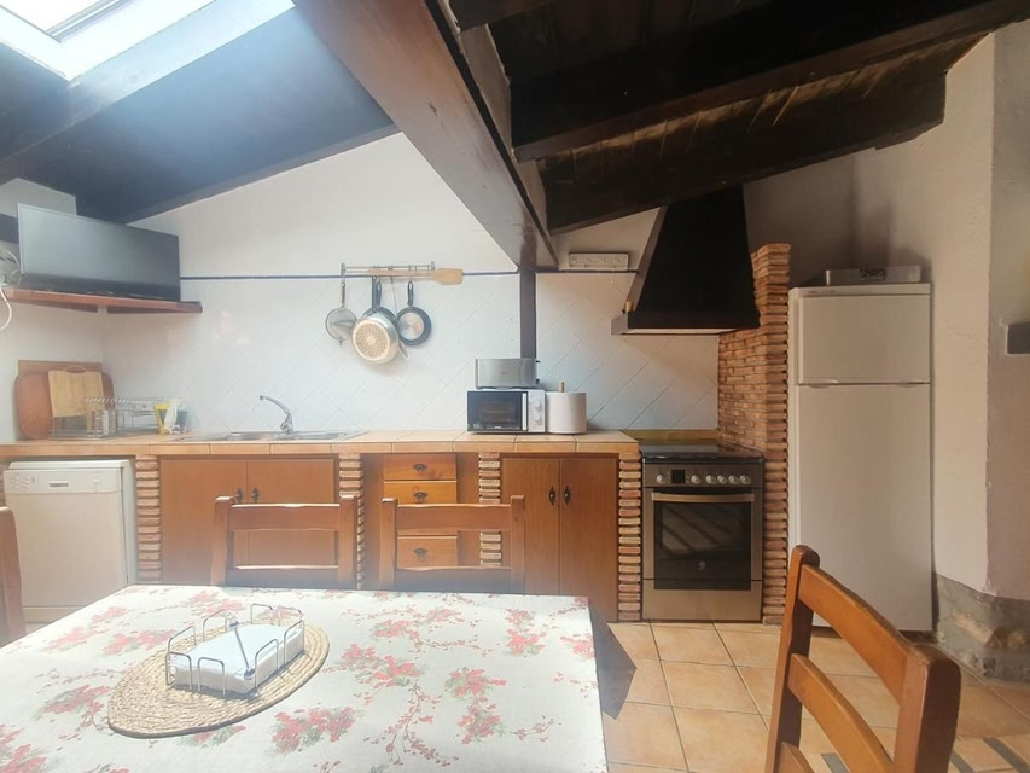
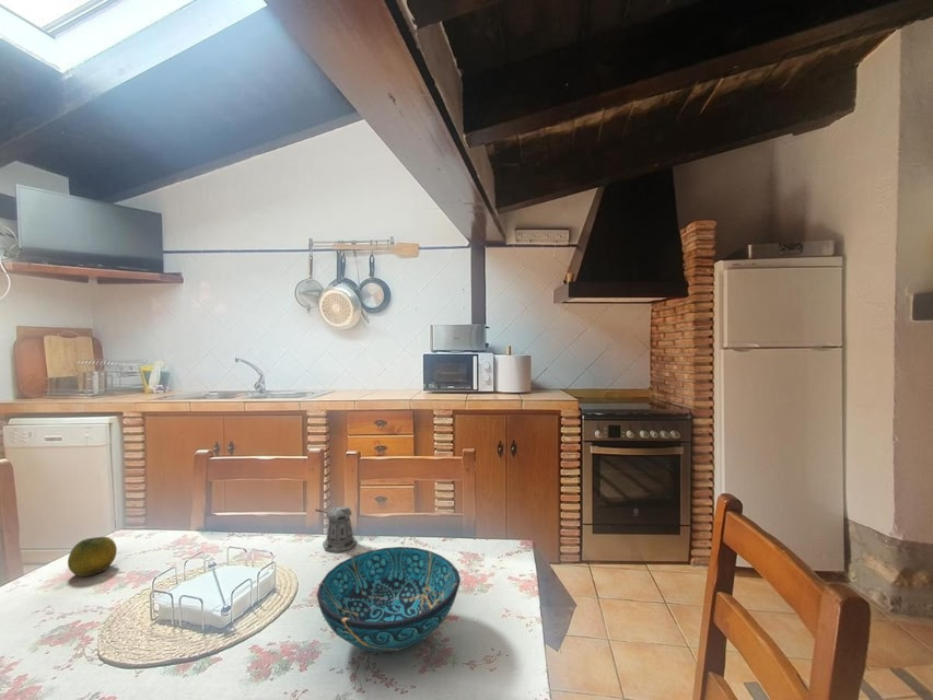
+ fruit [67,536,118,578]
+ decorative bowl [316,546,462,653]
+ pepper shaker [314,505,358,553]
